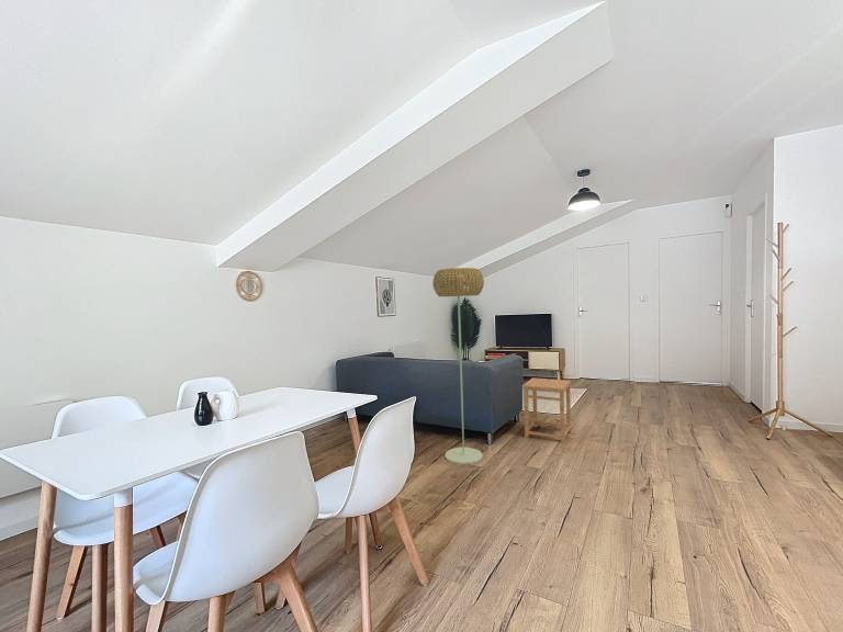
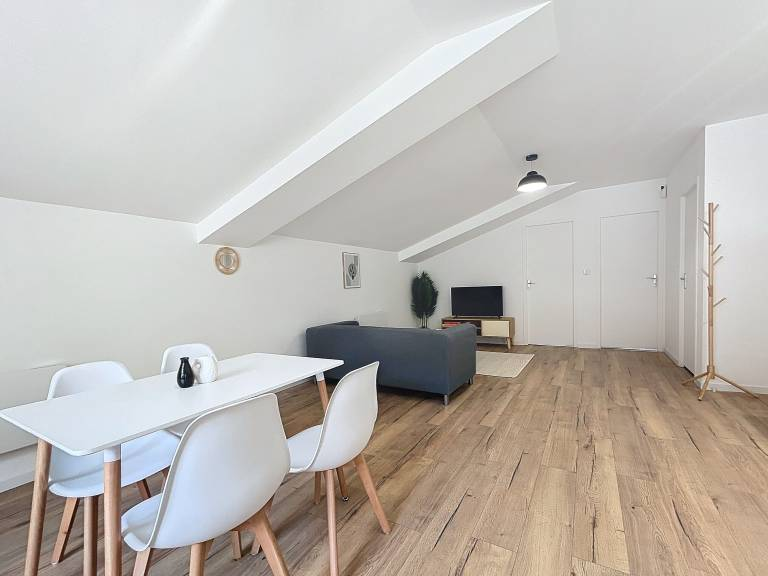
- floor lamp [431,267,485,465]
- side table [521,376,572,443]
